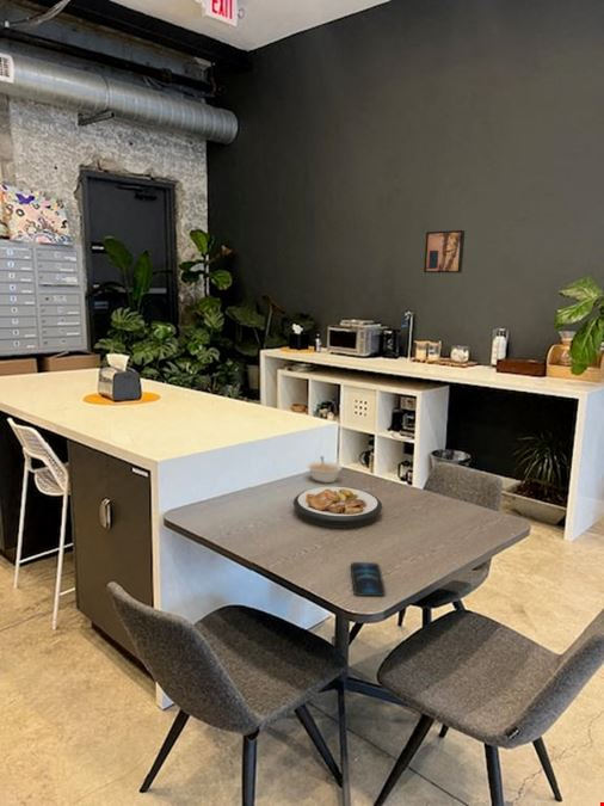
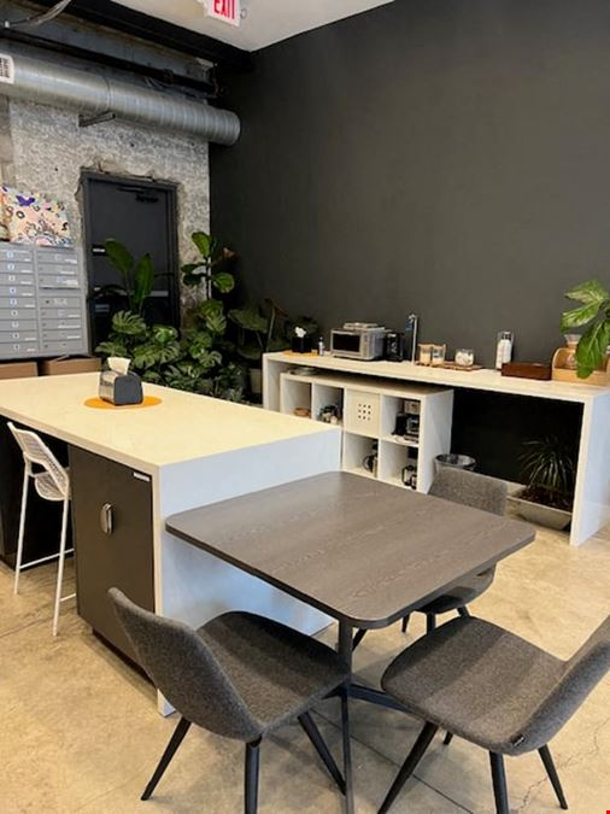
- plate [292,485,383,529]
- legume [306,455,343,484]
- wall art [423,229,466,275]
- smartphone [350,561,387,597]
